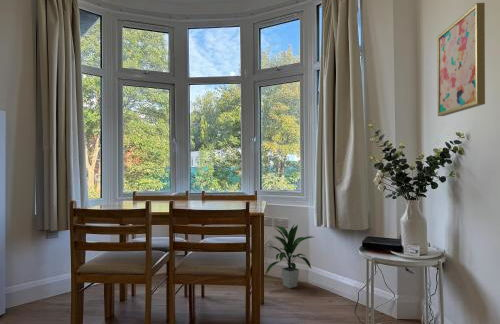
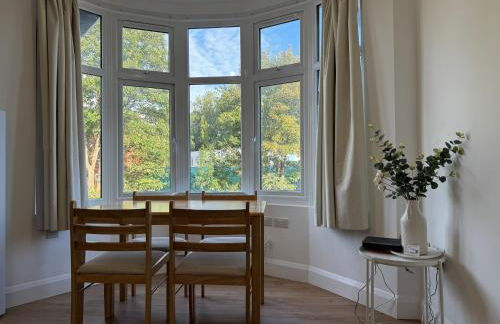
- wall art [436,2,486,117]
- indoor plant [265,224,314,289]
